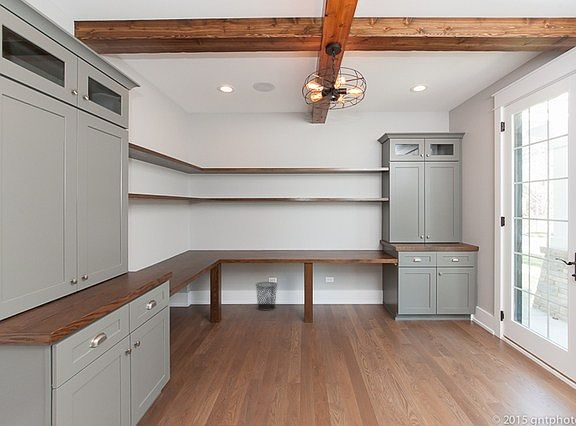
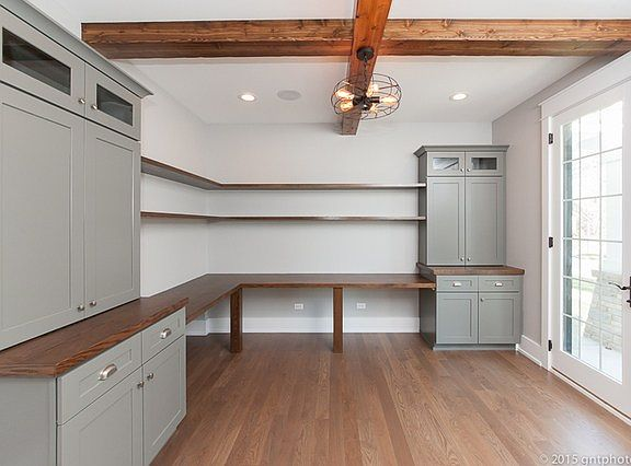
- waste bin [255,281,278,311]
